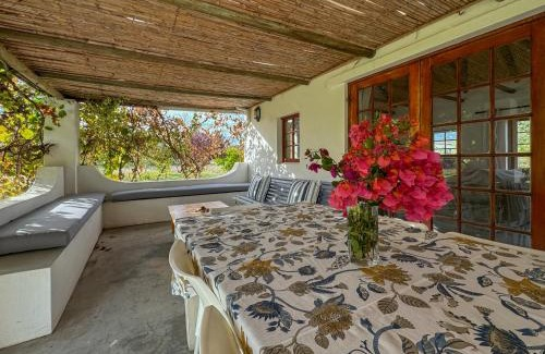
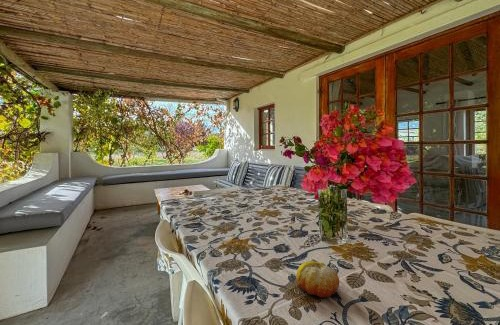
+ fruit [295,260,340,299]
